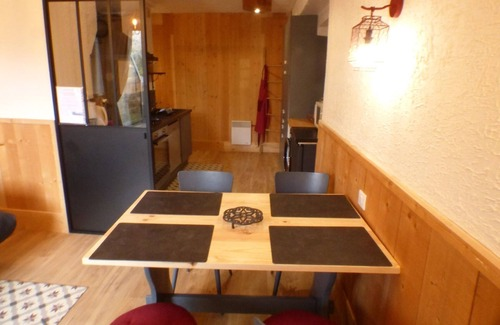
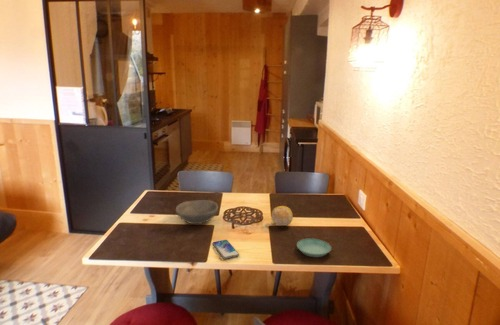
+ fruit [270,205,294,227]
+ saucer [296,238,332,258]
+ bowl [175,199,219,225]
+ smartphone [212,239,240,260]
